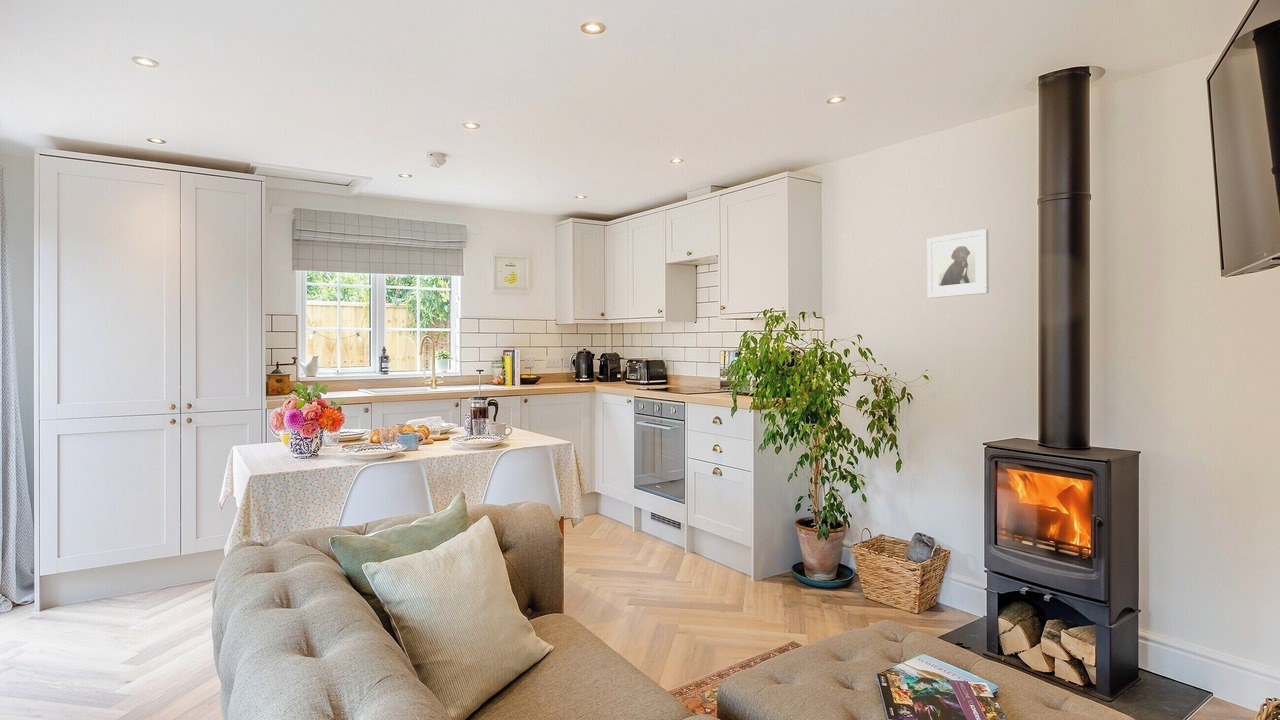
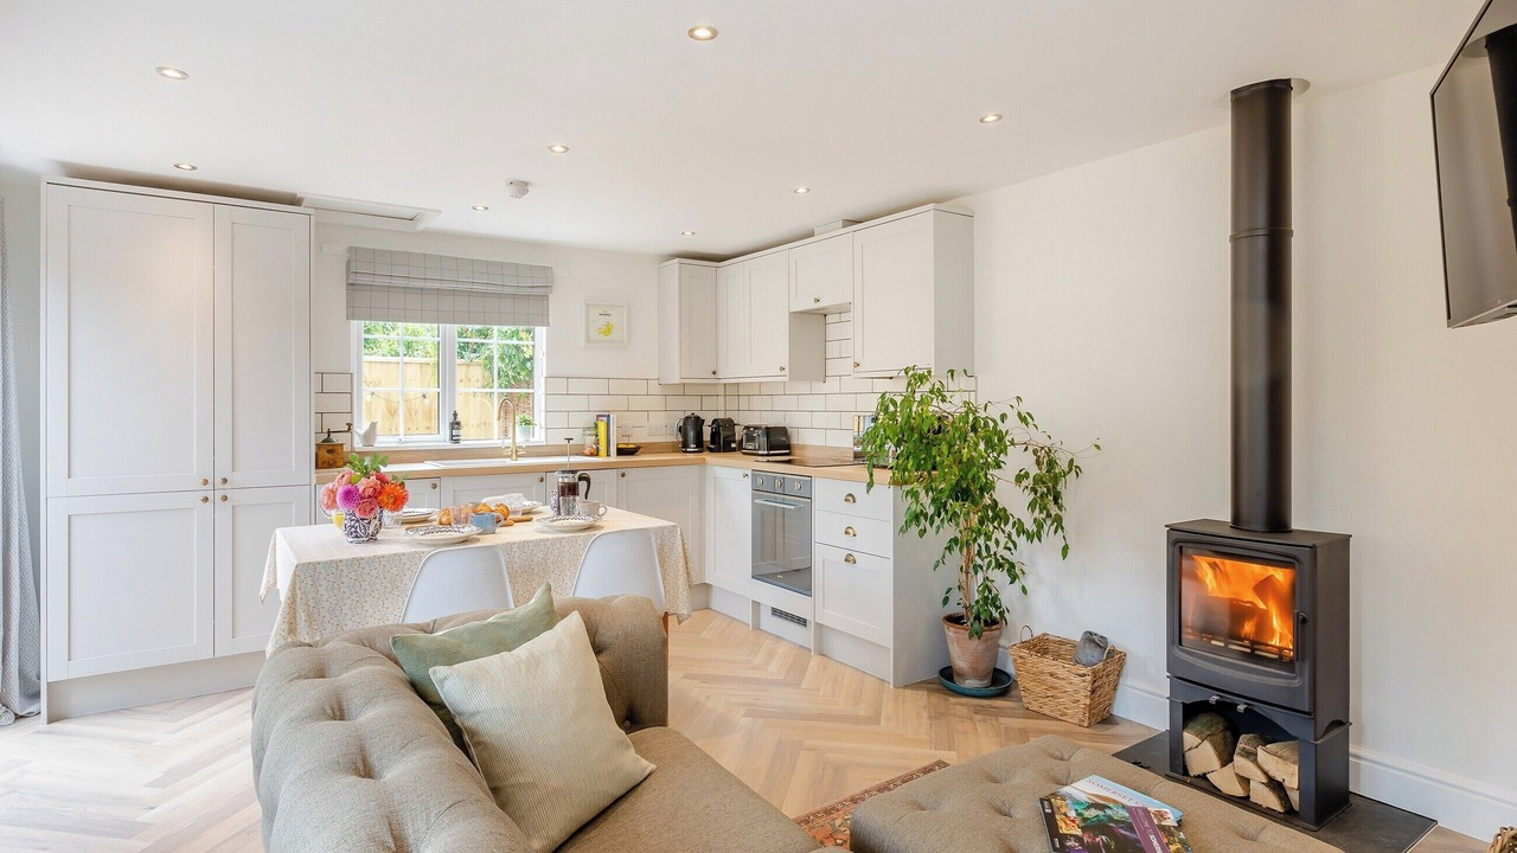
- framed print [926,228,990,299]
